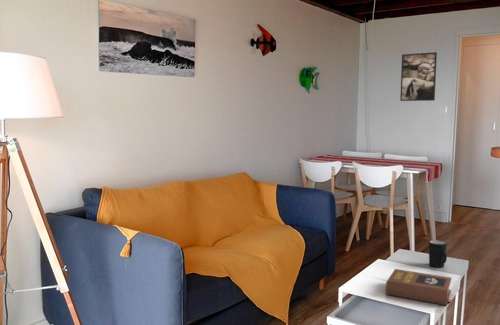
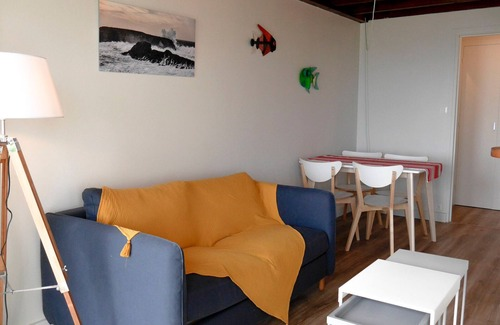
- mug [428,239,448,269]
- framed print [399,51,438,102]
- book [385,268,455,306]
